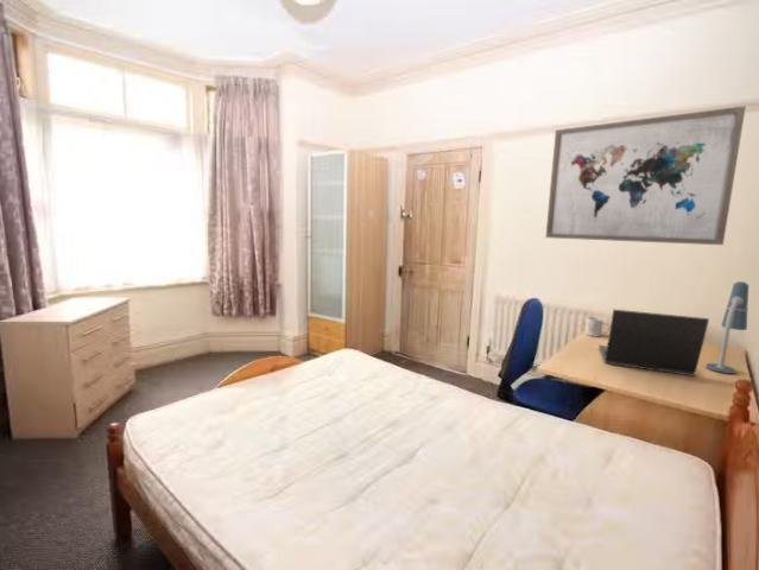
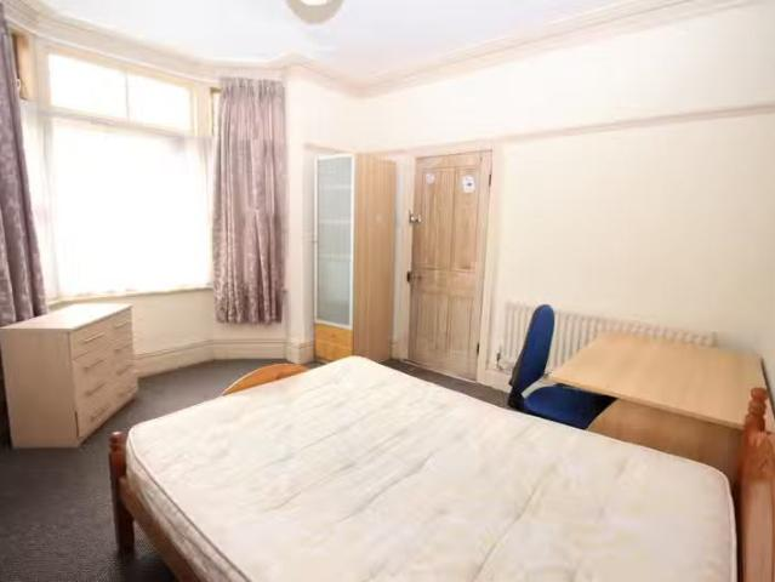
- laptop [597,309,710,378]
- mug [584,316,611,337]
- wall art [544,104,747,246]
- desk lamp [704,280,749,375]
